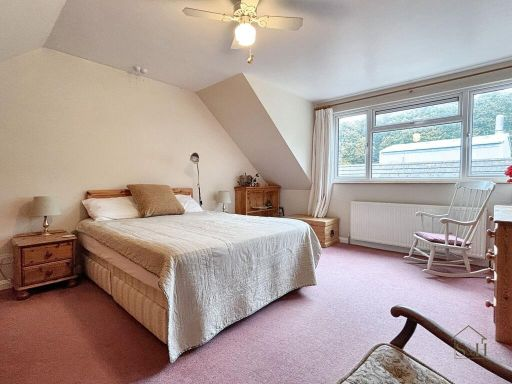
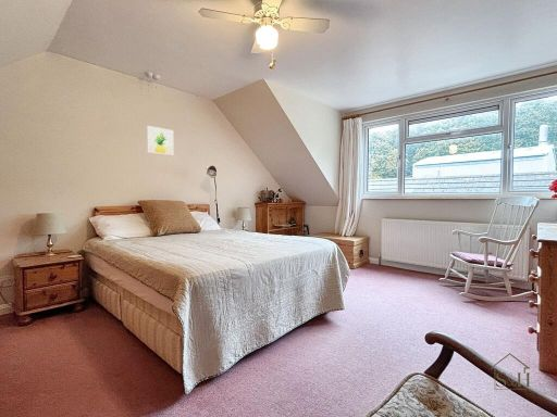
+ wall art [146,125,174,156]
